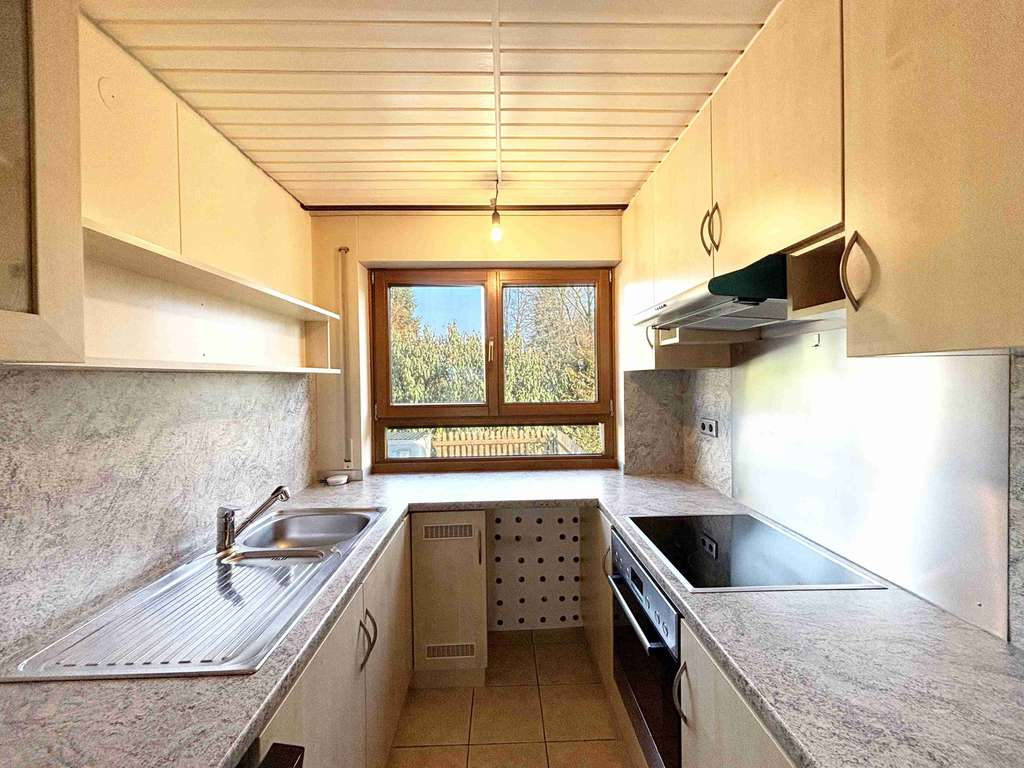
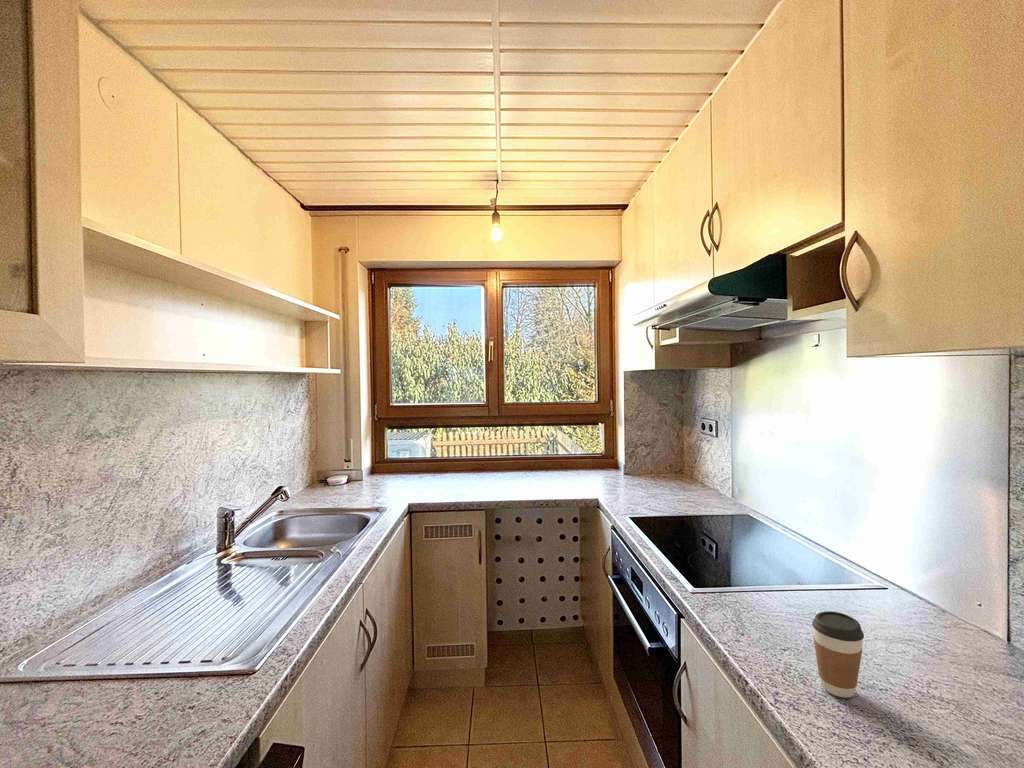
+ coffee cup [811,610,865,699]
